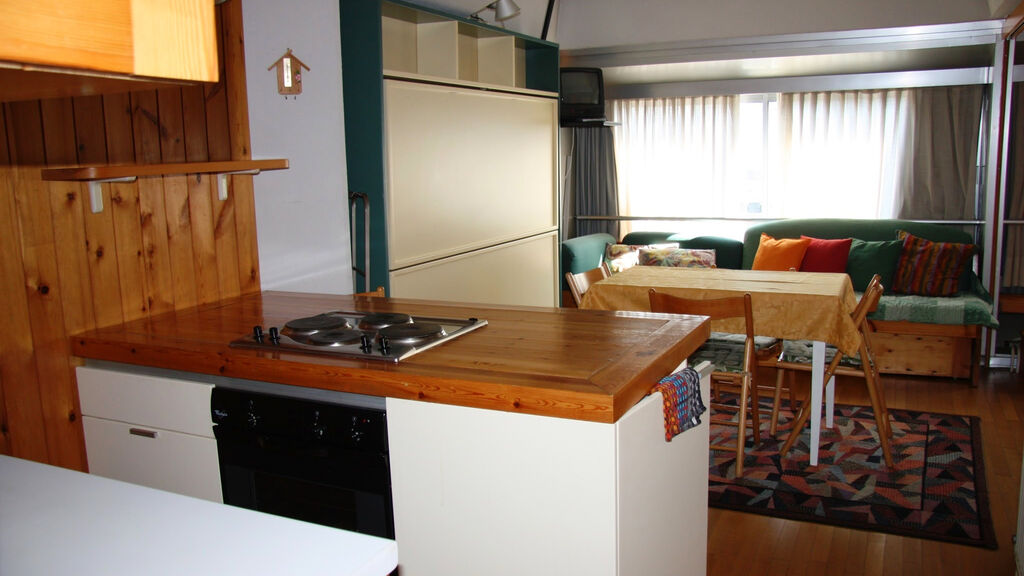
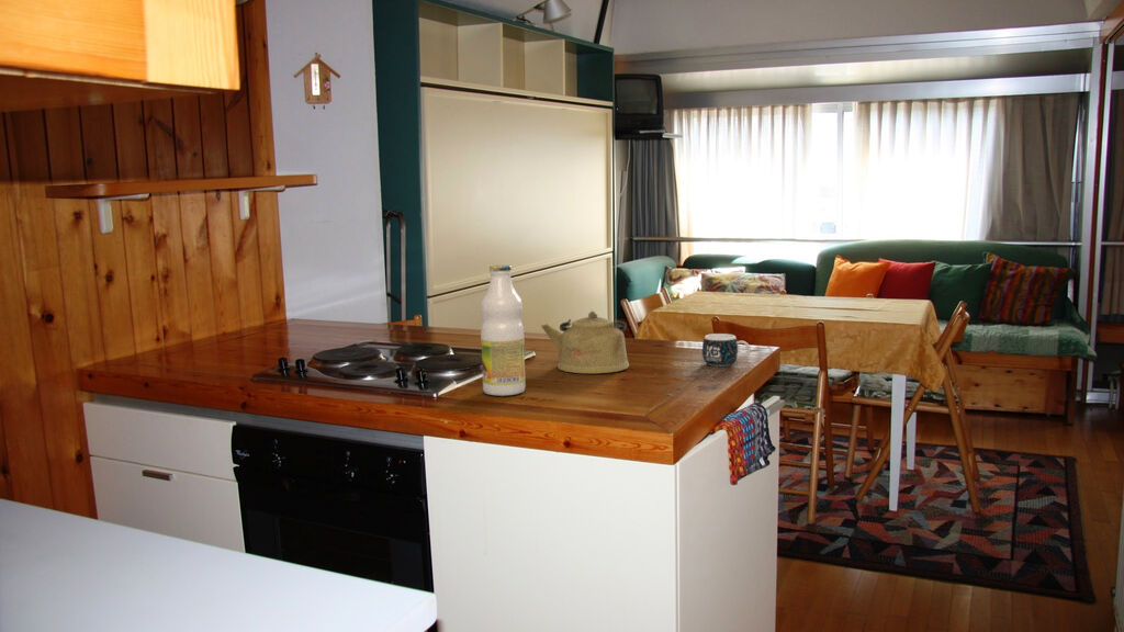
+ bottle [480,264,527,397]
+ kettle [540,309,630,375]
+ mug [701,332,751,368]
